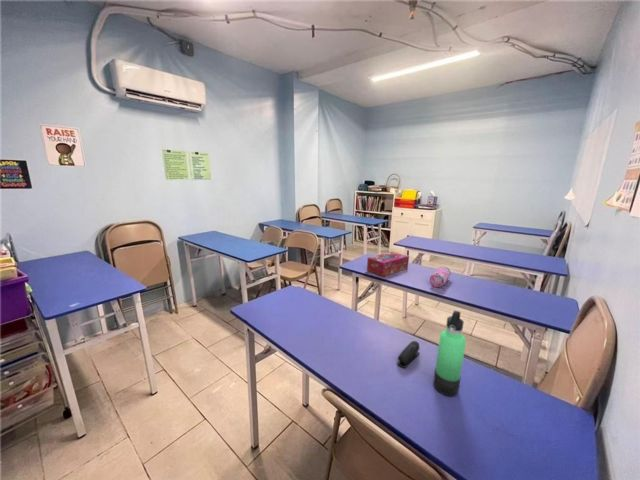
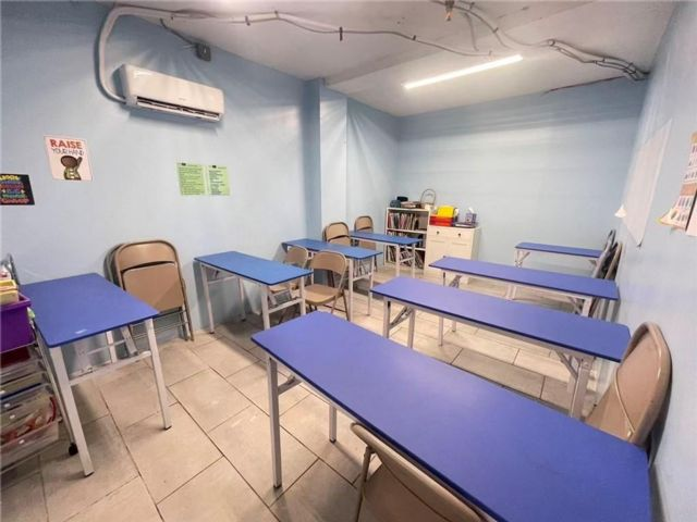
- tissue box [366,251,410,277]
- pencil case [429,265,452,288]
- stapler [396,340,420,369]
- thermos bottle [432,309,467,397]
